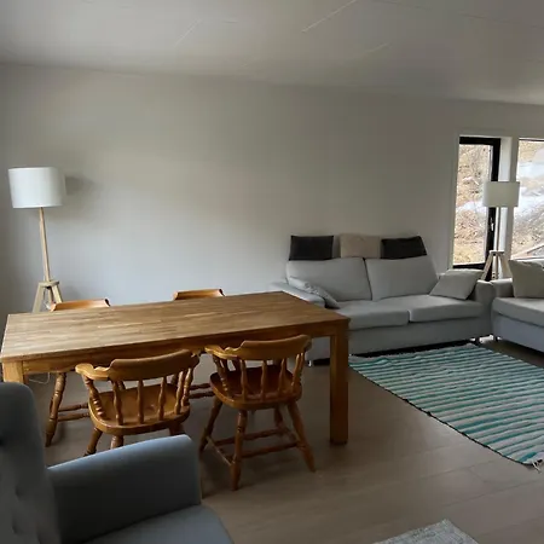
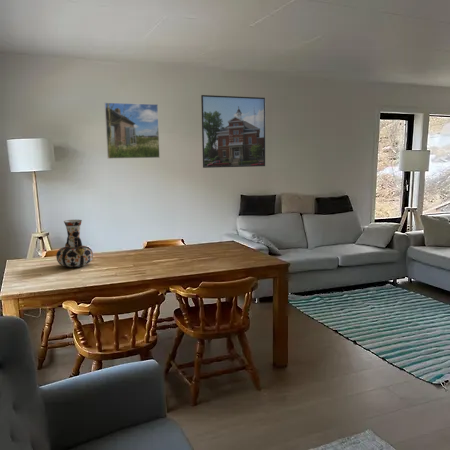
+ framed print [103,102,161,160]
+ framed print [200,94,266,169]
+ vase [55,219,94,268]
